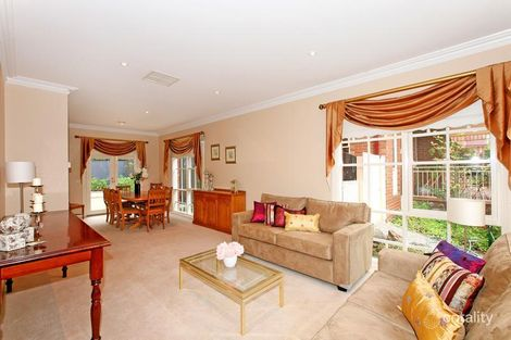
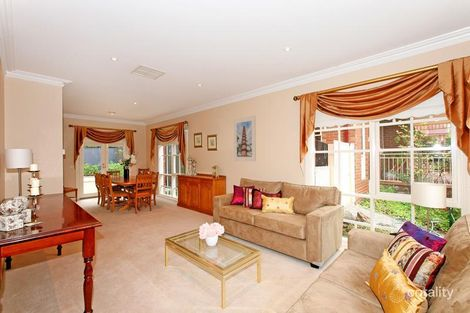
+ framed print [232,115,257,162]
